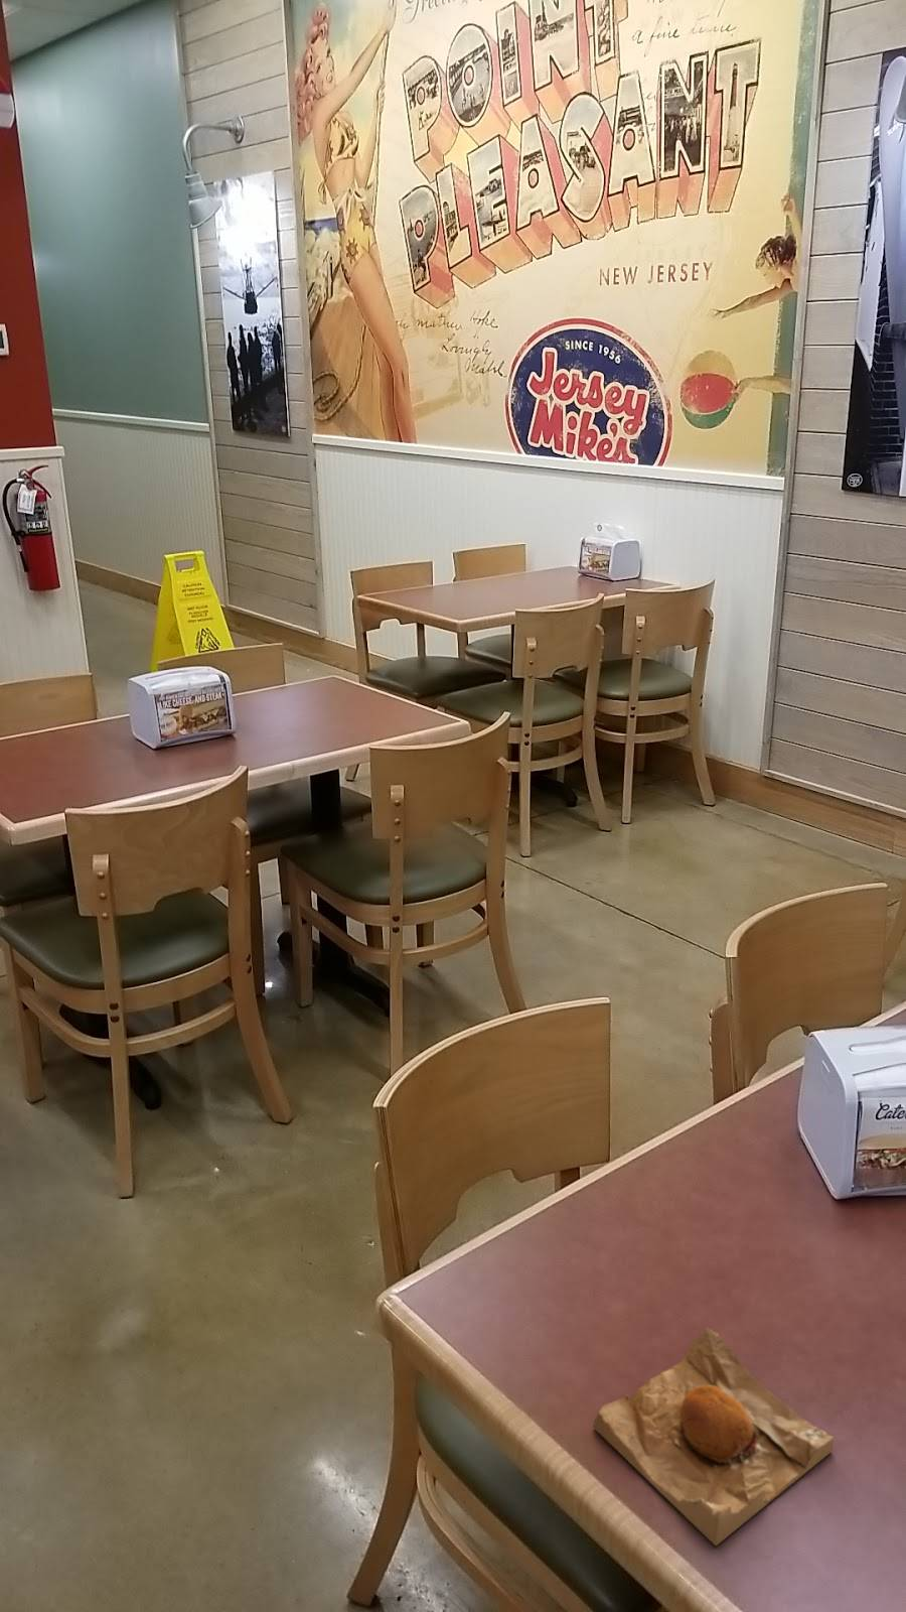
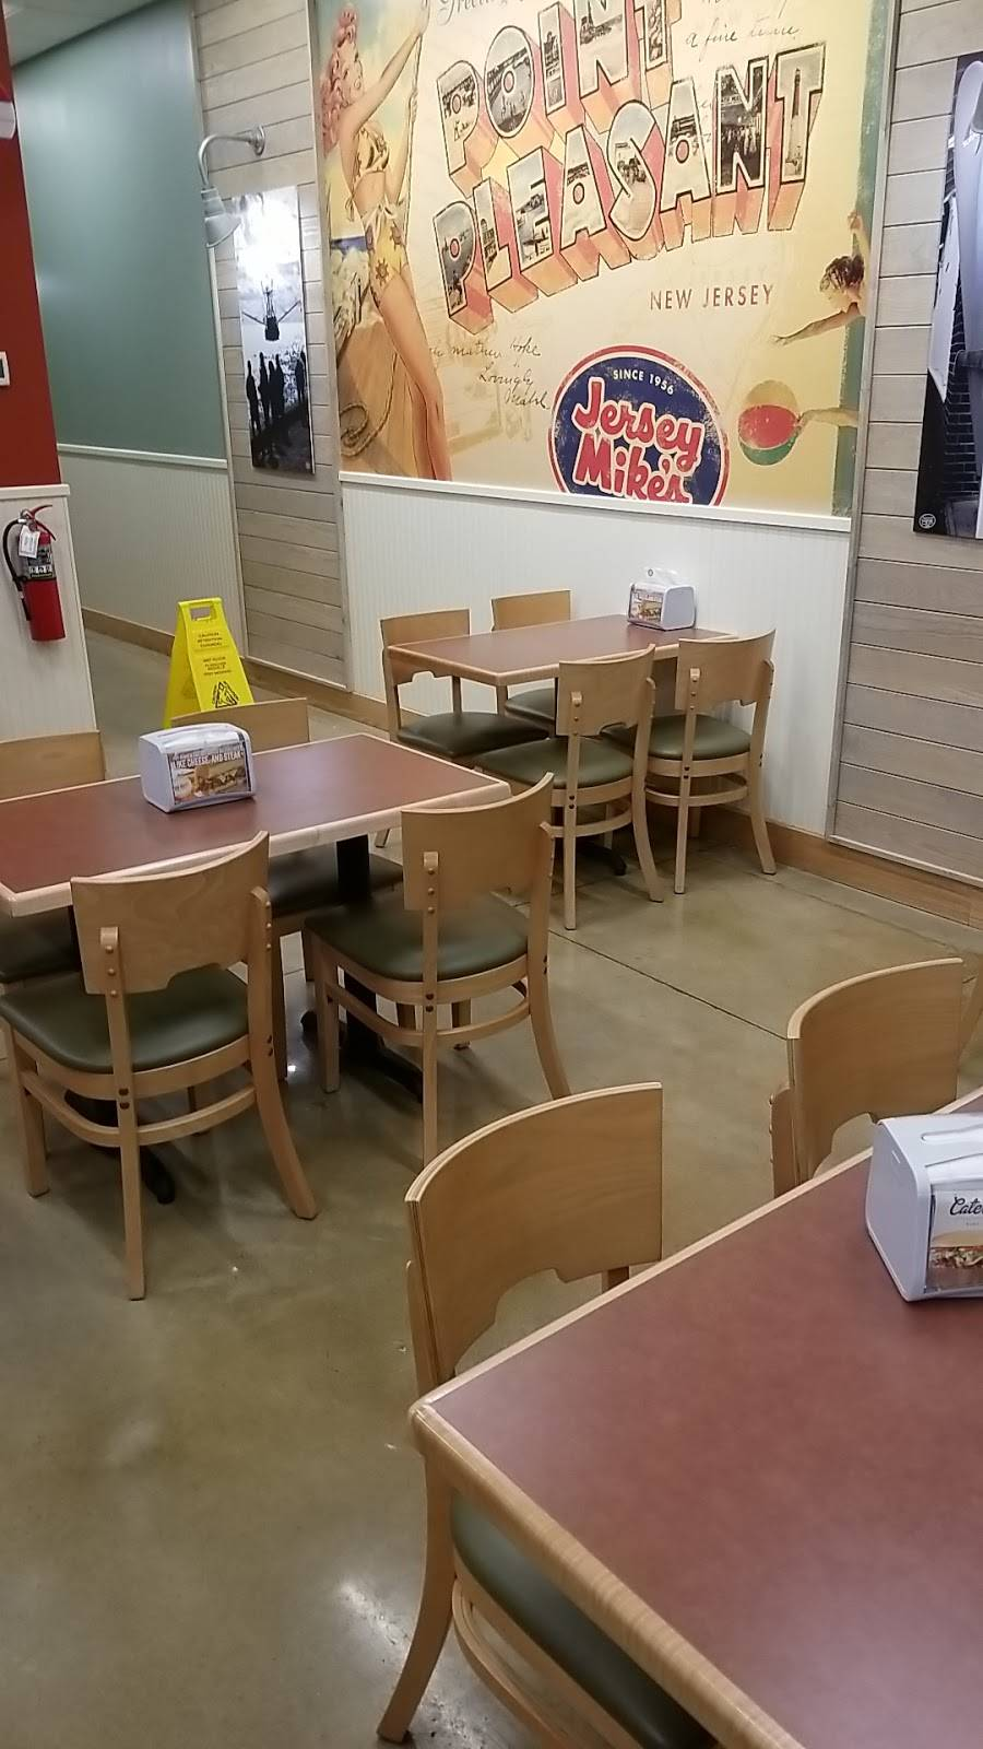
- hamburger [592,1326,834,1547]
